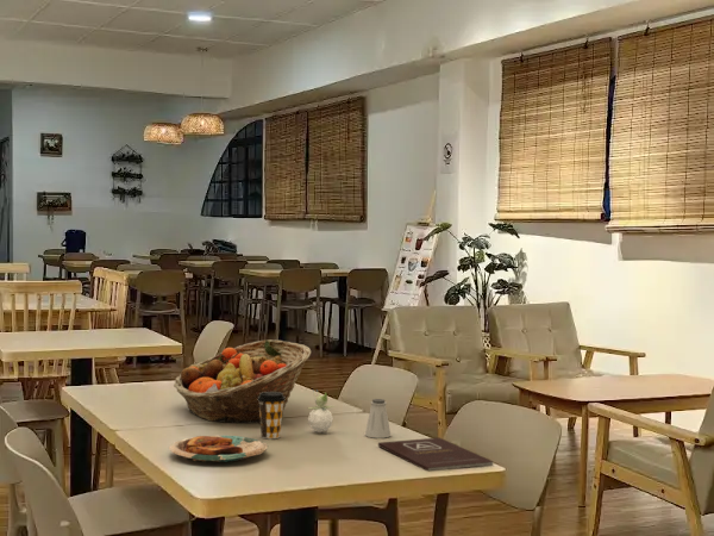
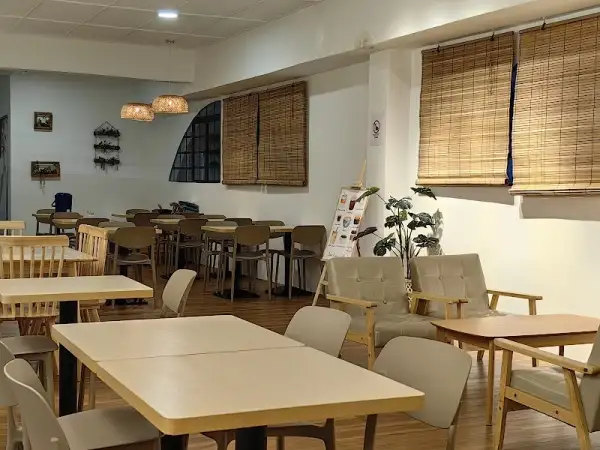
- coffee cup [257,392,286,440]
- plate [168,435,269,463]
- flower [307,389,336,434]
- fruit basket [173,338,312,424]
- saltshaker [364,398,392,440]
- book [377,437,495,473]
